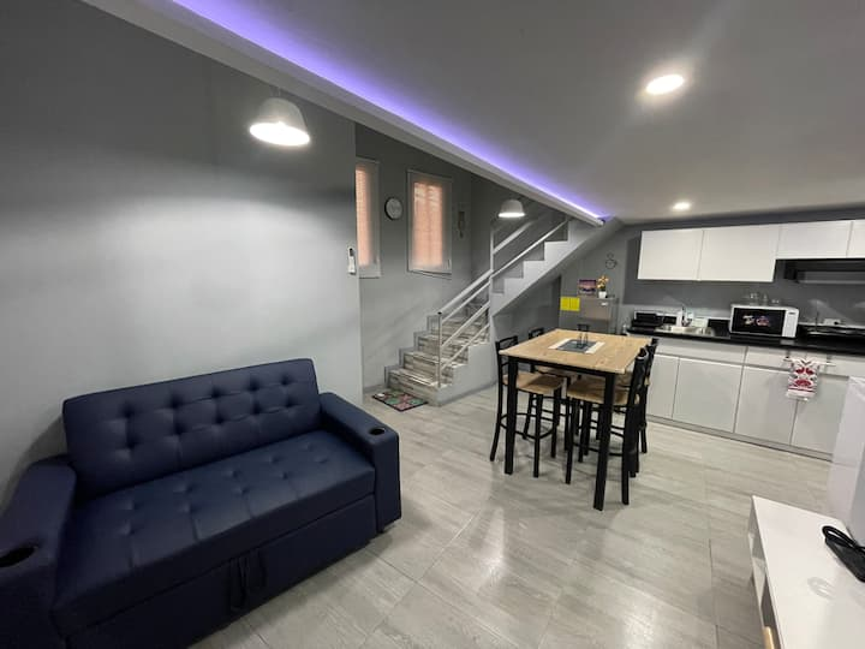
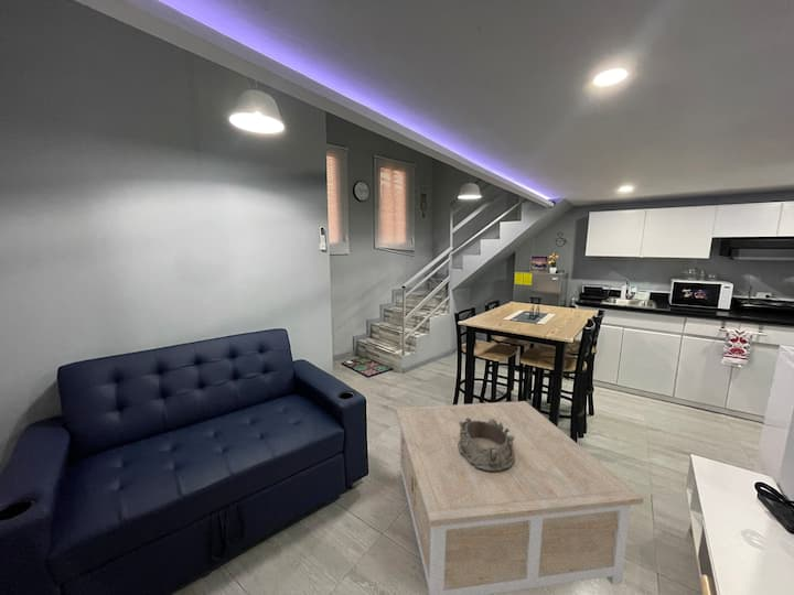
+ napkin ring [458,418,515,473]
+ coffee table [395,400,645,595]
